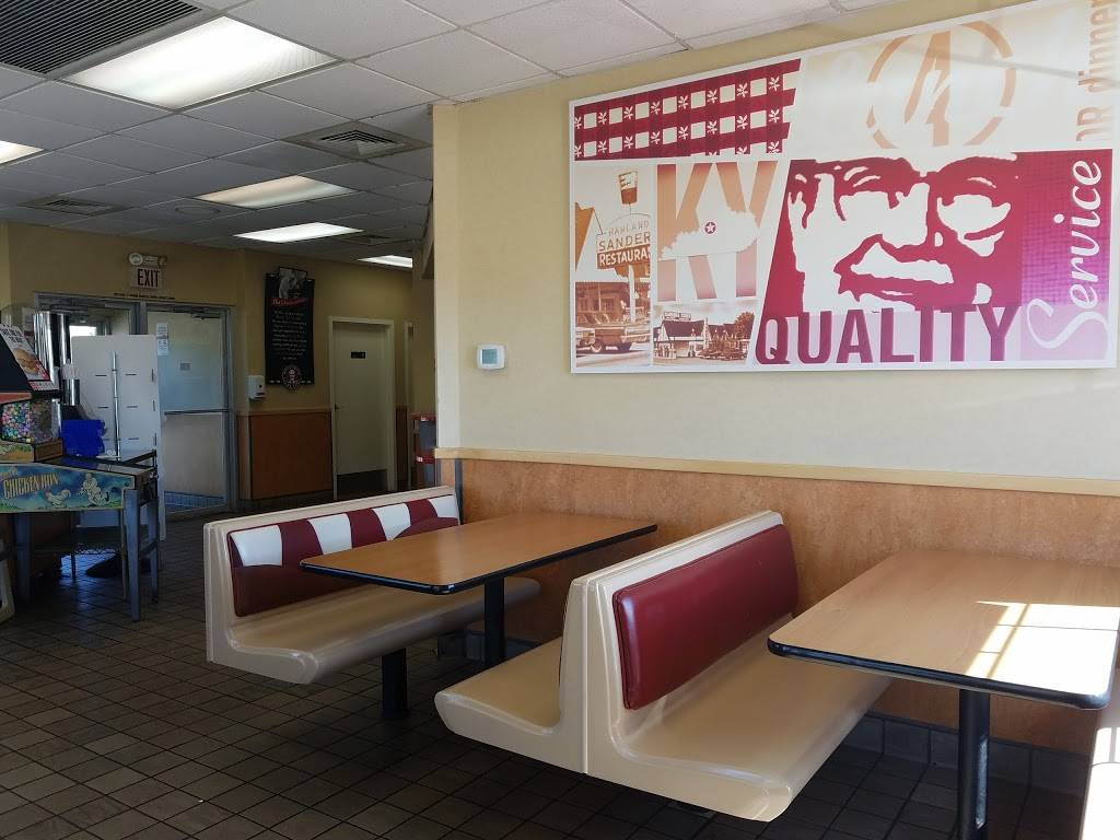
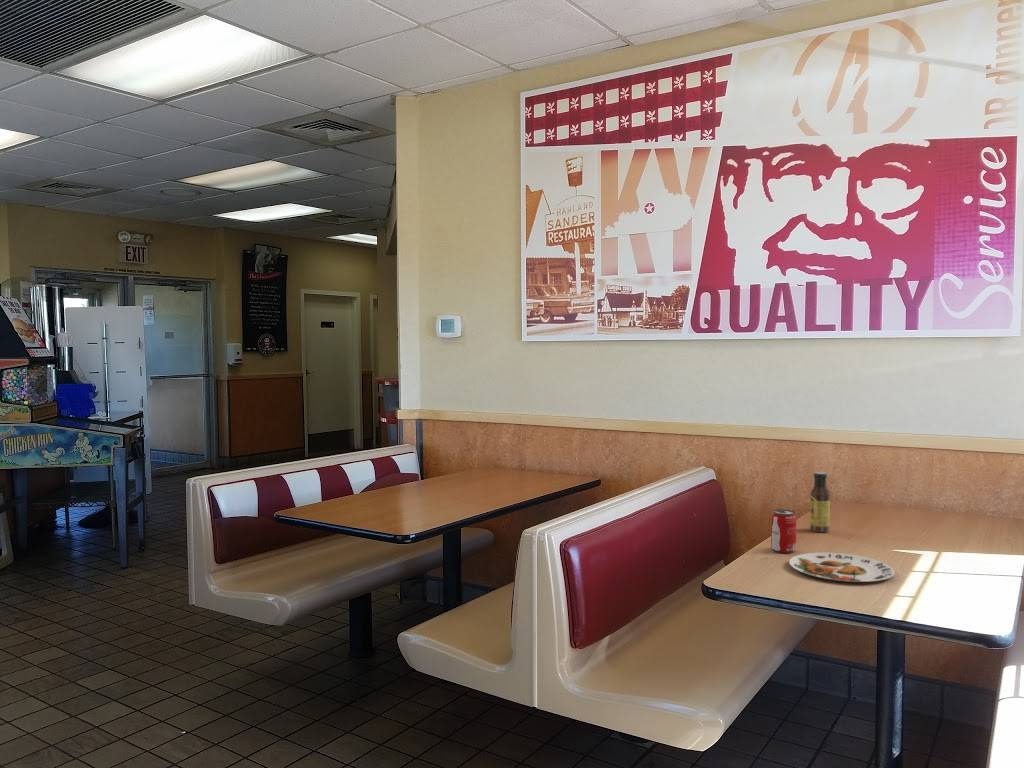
+ sauce bottle [809,471,831,533]
+ plate [788,552,896,583]
+ beverage can [770,508,797,554]
